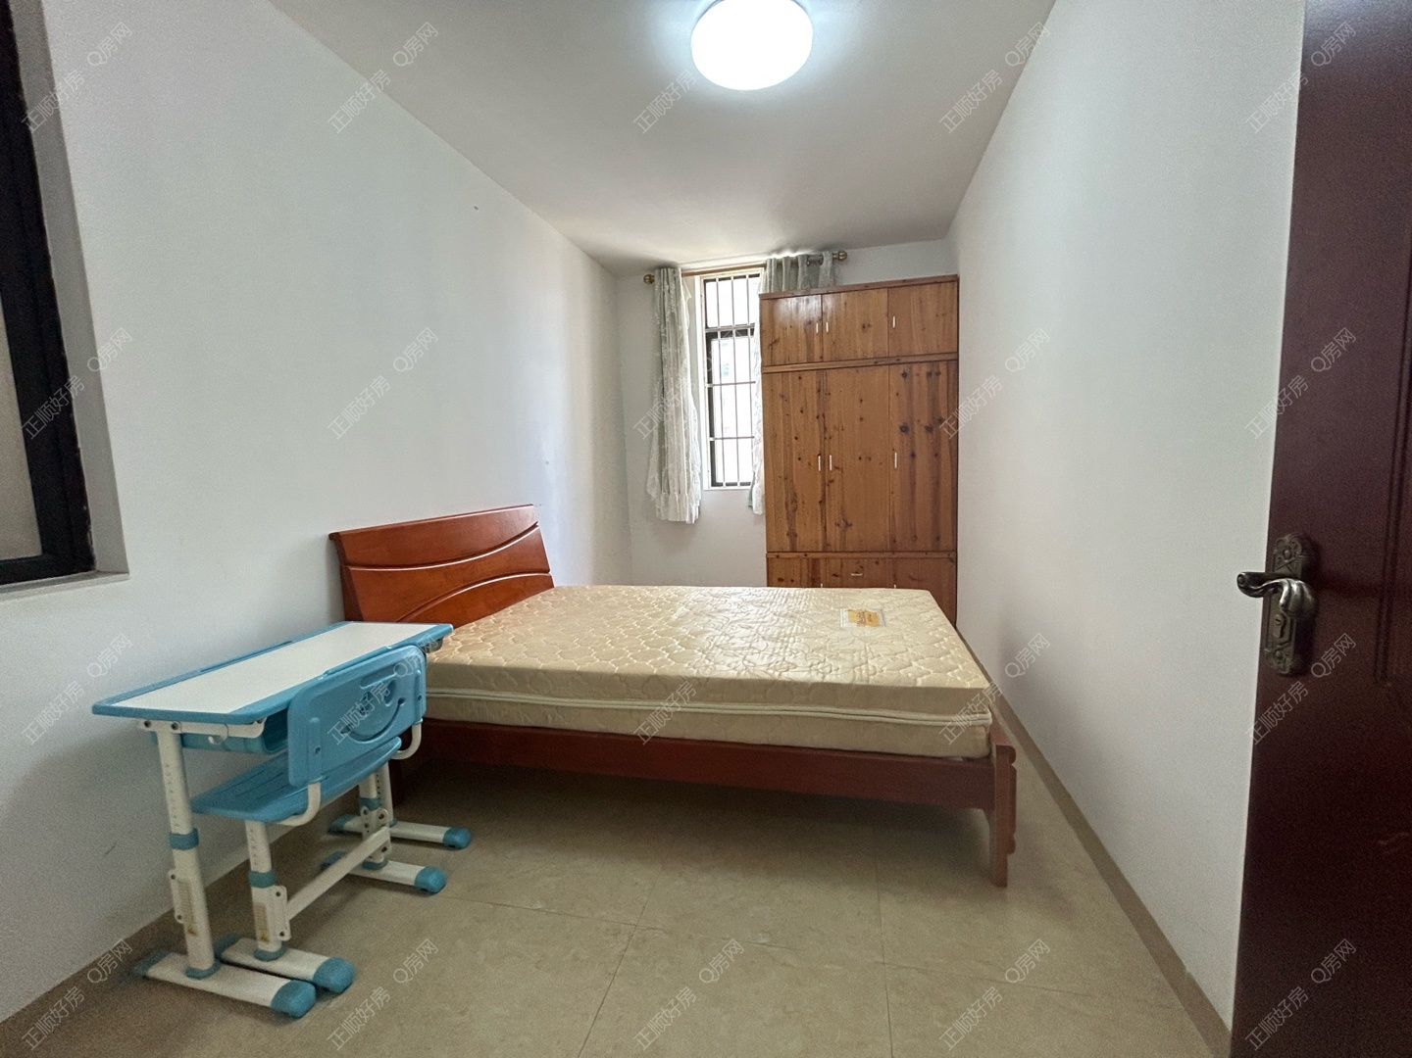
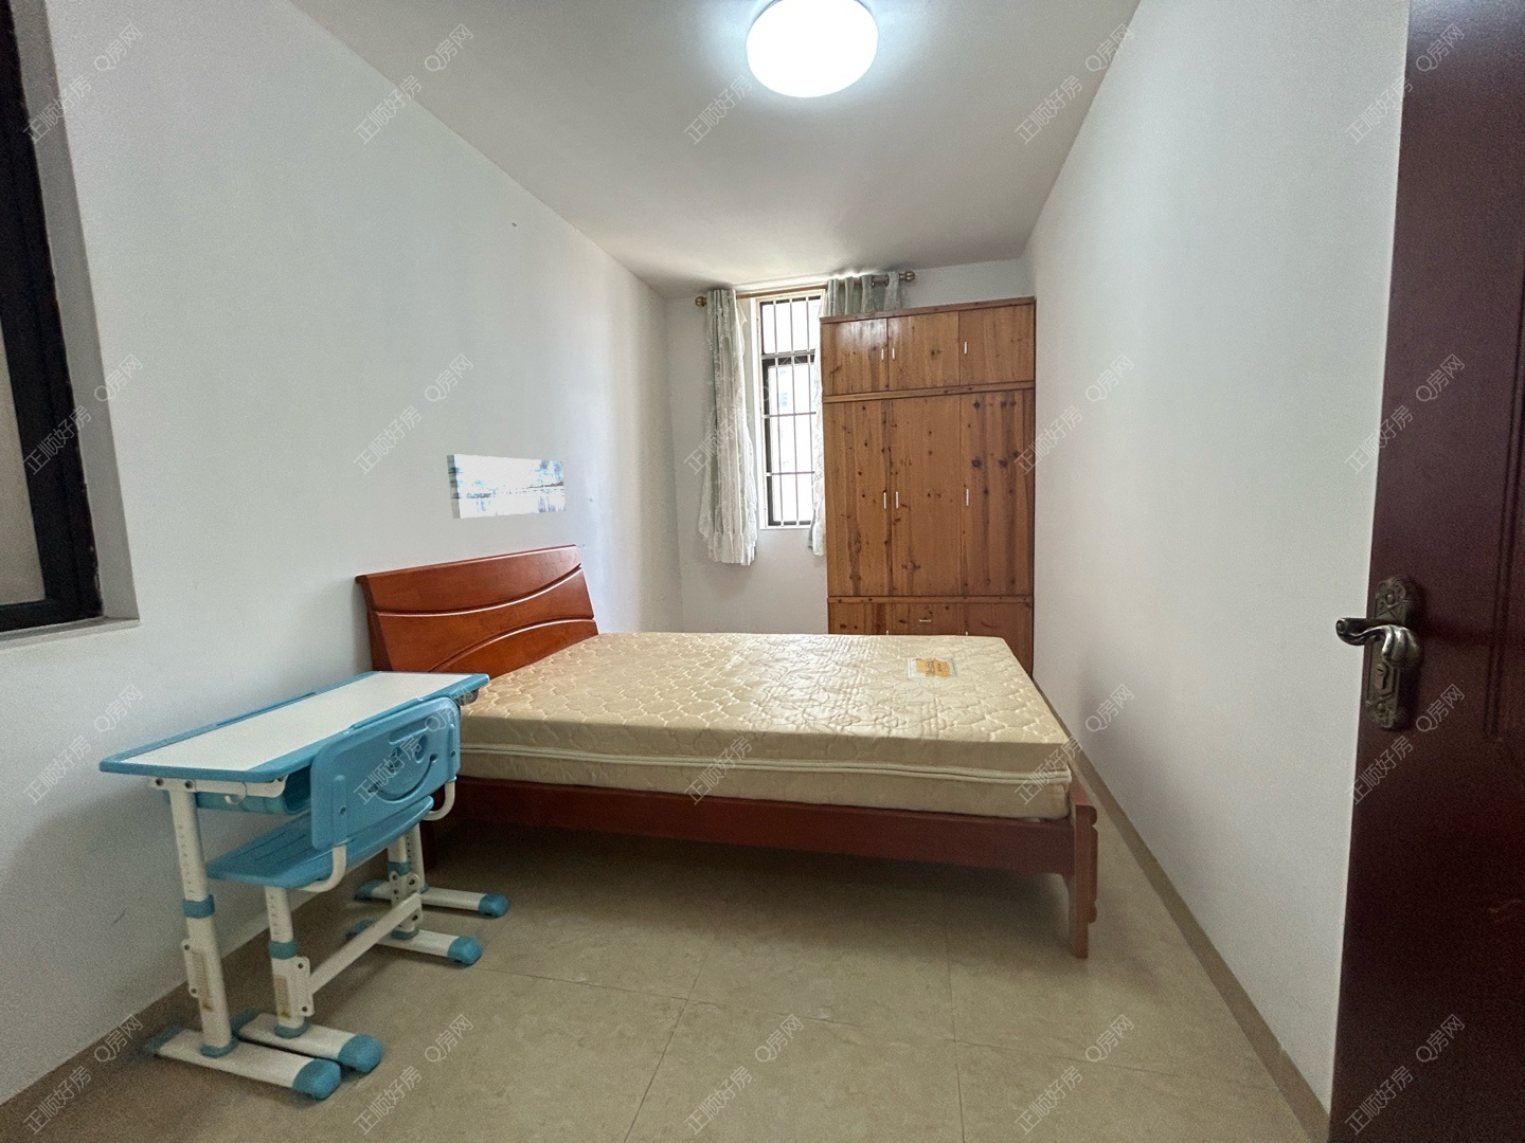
+ wall art [445,453,567,520]
